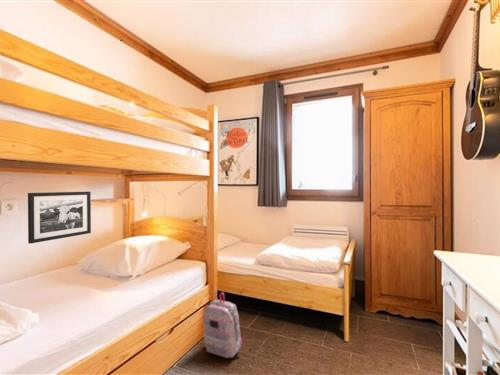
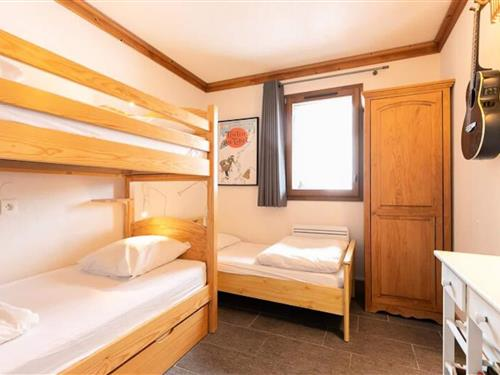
- backpack [202,291,246,359]
- picture frame [27,191,92,245]
